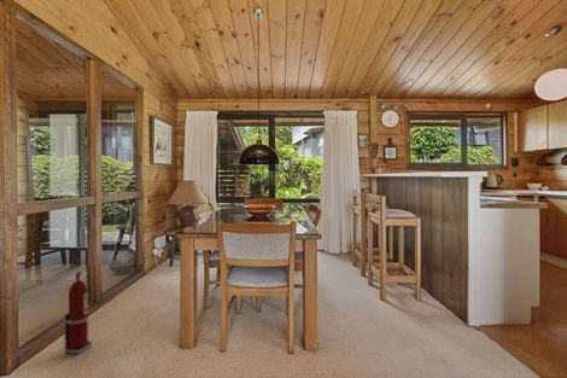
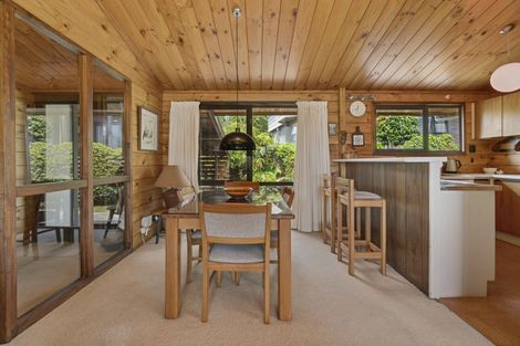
- fire extinguisher [64,271,93,355]
